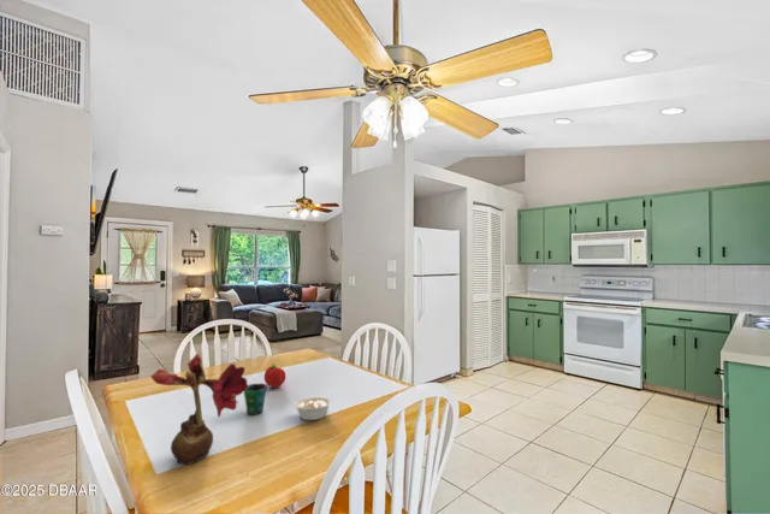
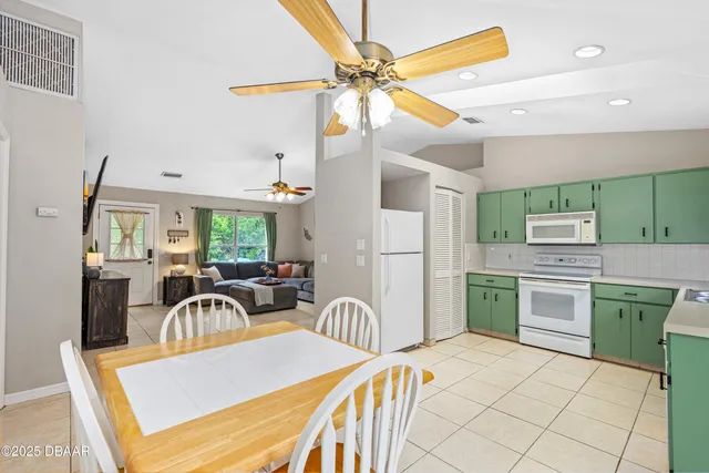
- flower [149,351,248,465]
- cup [243,383,268,415]
- fruit [263,362,286,389]
- legume [292,395,337,421]
